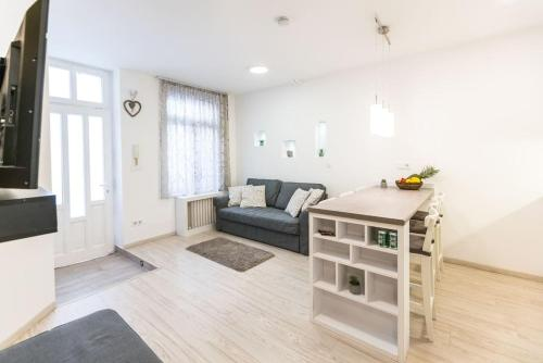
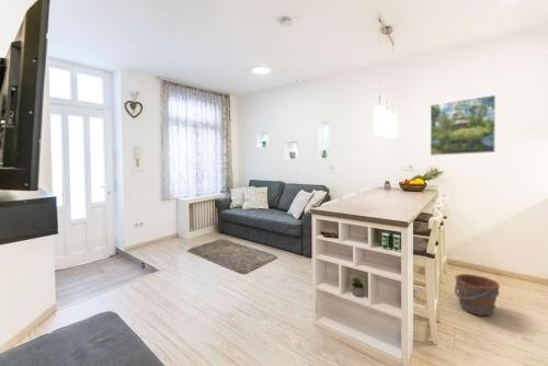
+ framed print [430,94,496,157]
+ bucket [454,273,501,317]
